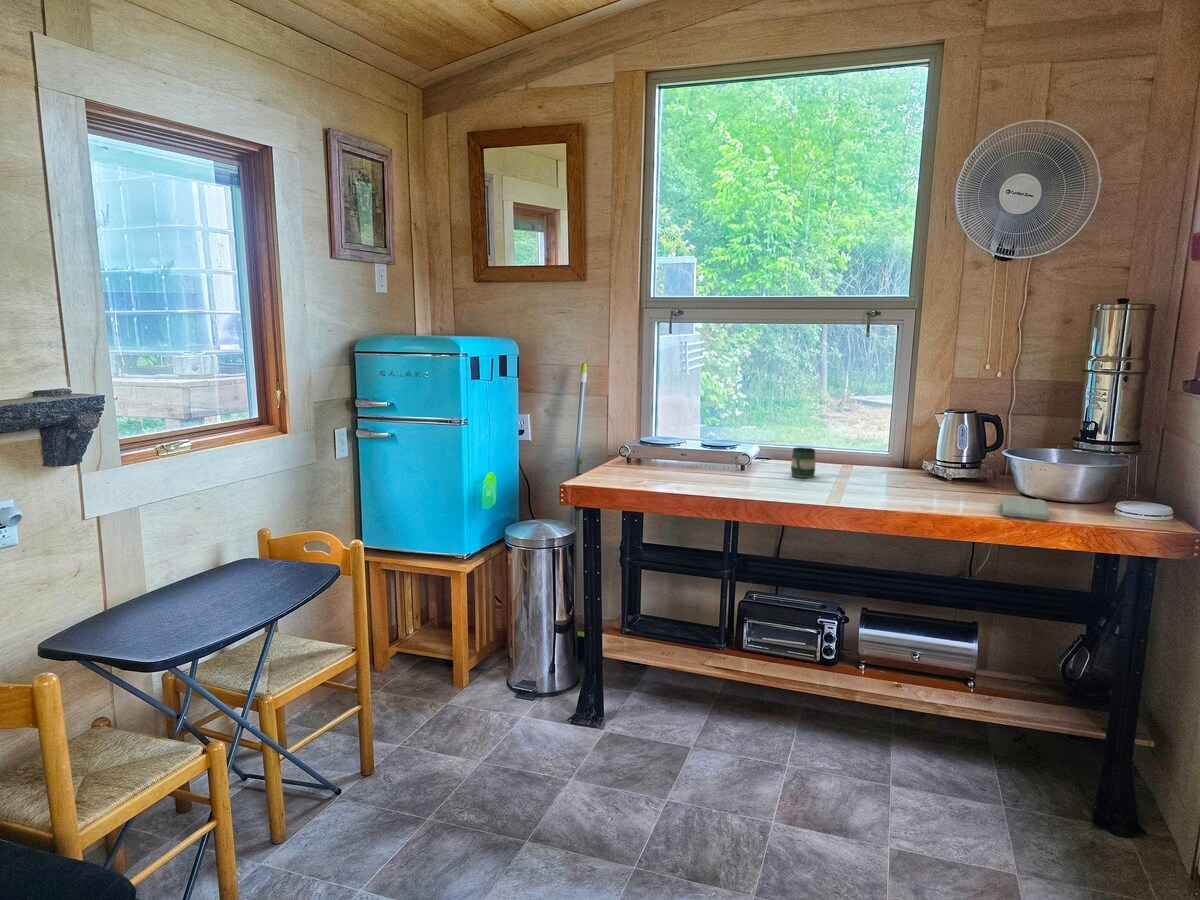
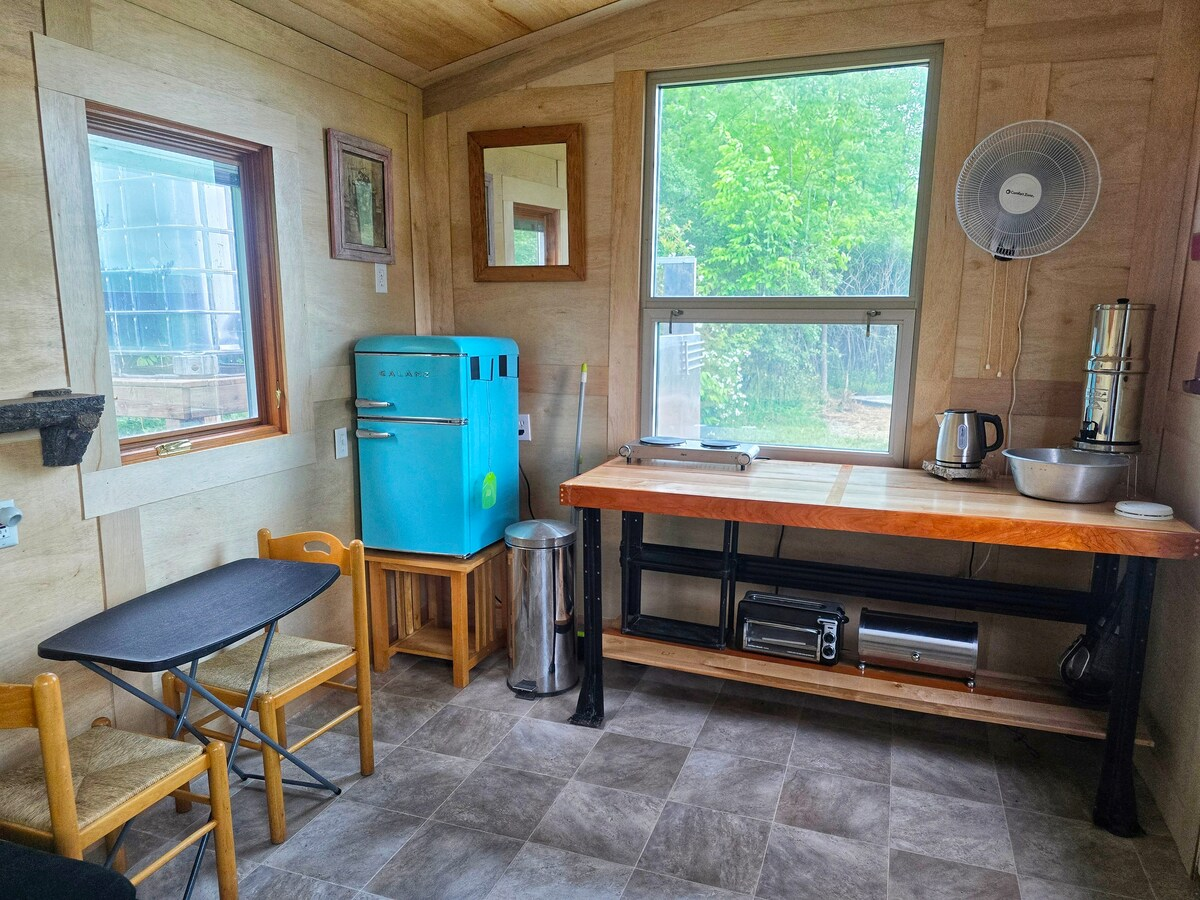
- mug [790,446,817,479]
- washcloth [999,495,1051,521]
